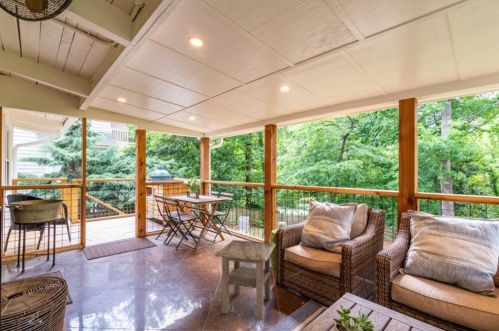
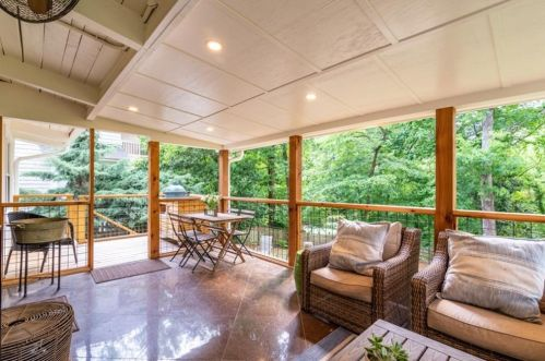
- side table [214,239,277,321]
